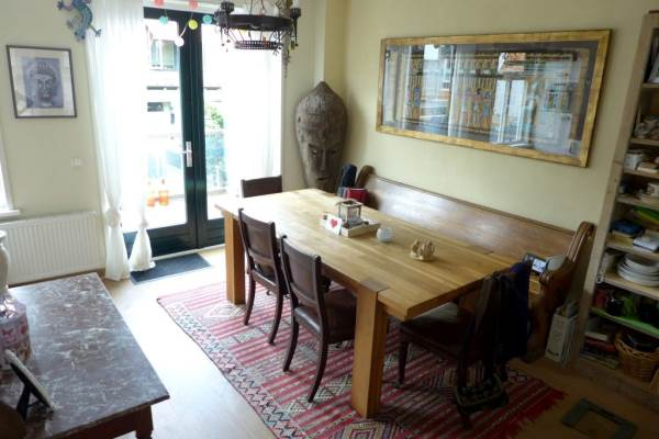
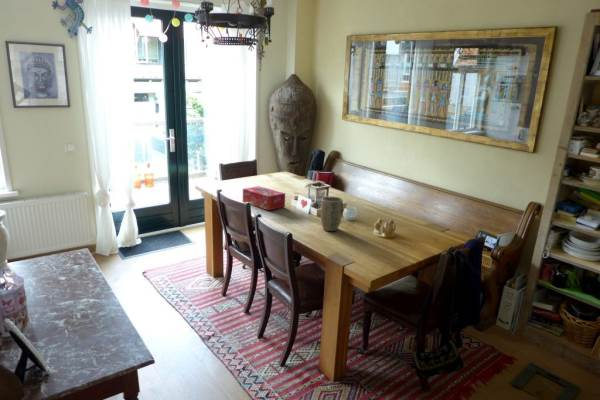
+ tissue box [242,185,286,211]
+ plant pot [320,195,344,232]
